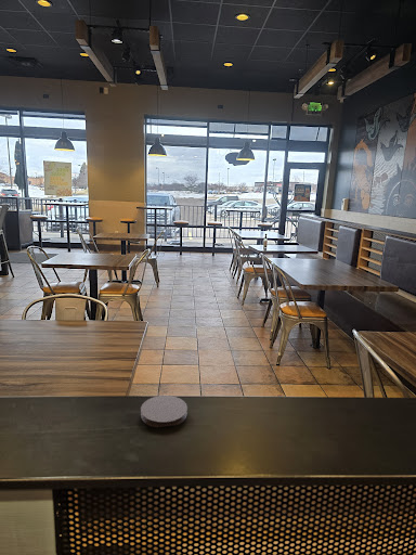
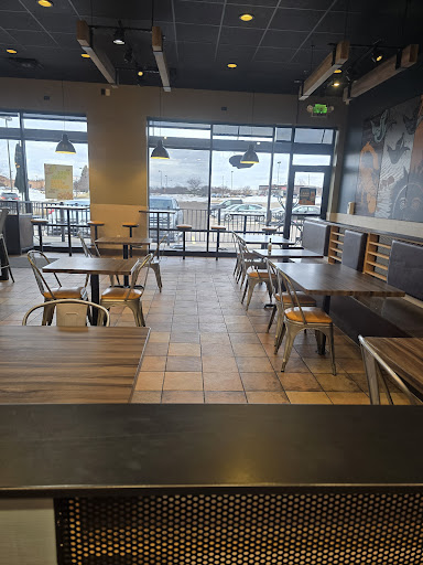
- coaster [140,395,188,428]
